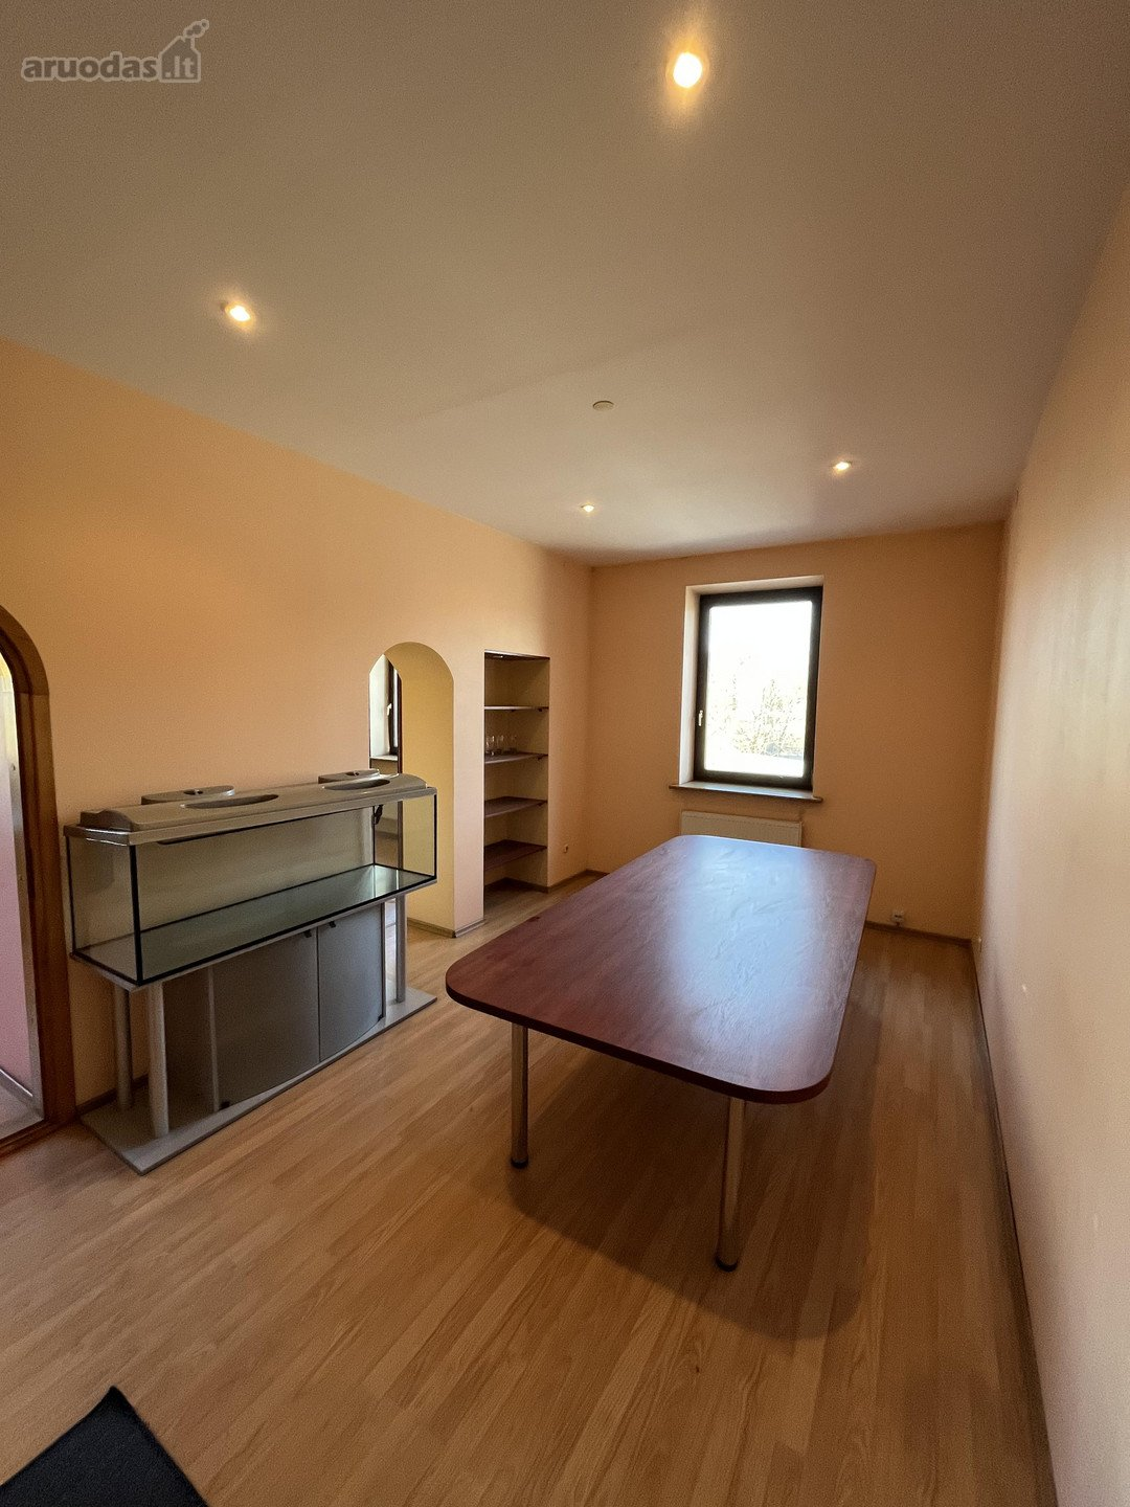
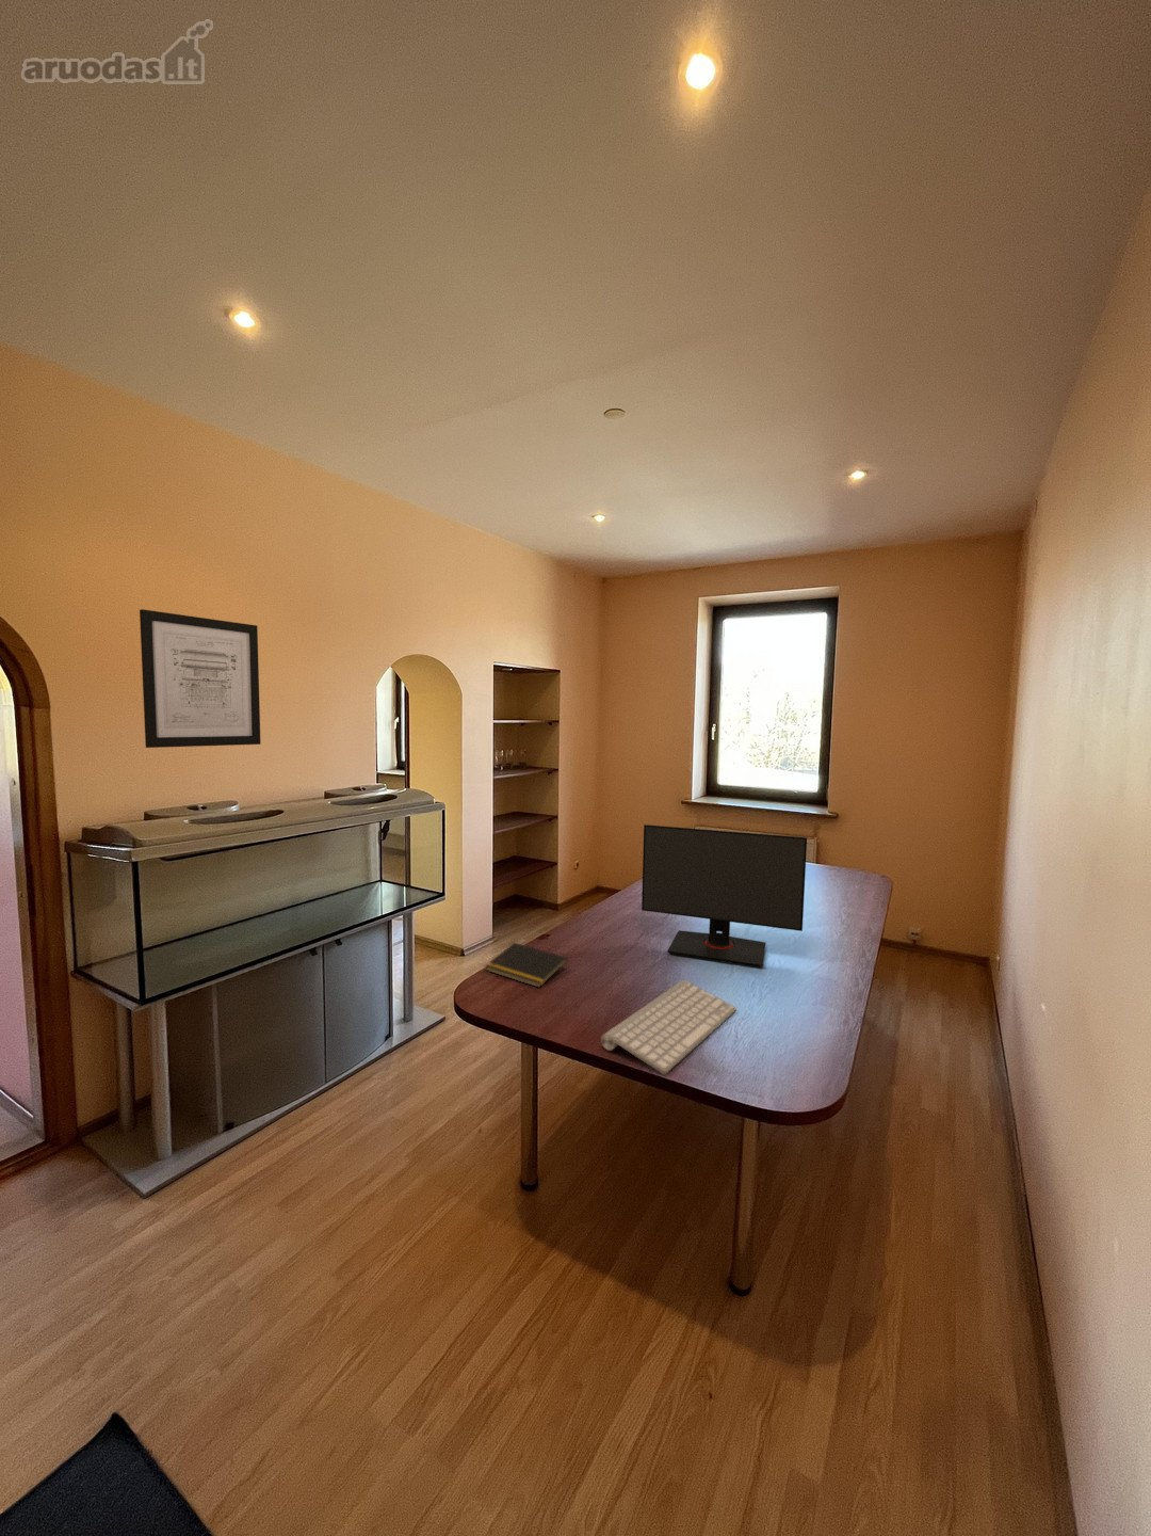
+ wall art [139,608,262,749]
+ notepad [484,942,569,989]
+ computer keyboard [600,980,738,1075]
+ computer monitor [641,824,808,969]
